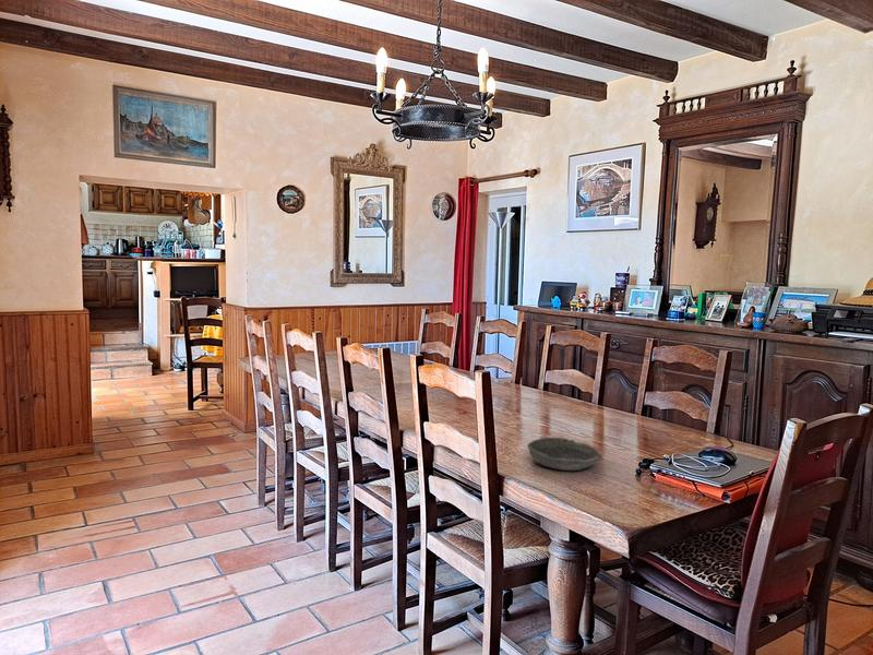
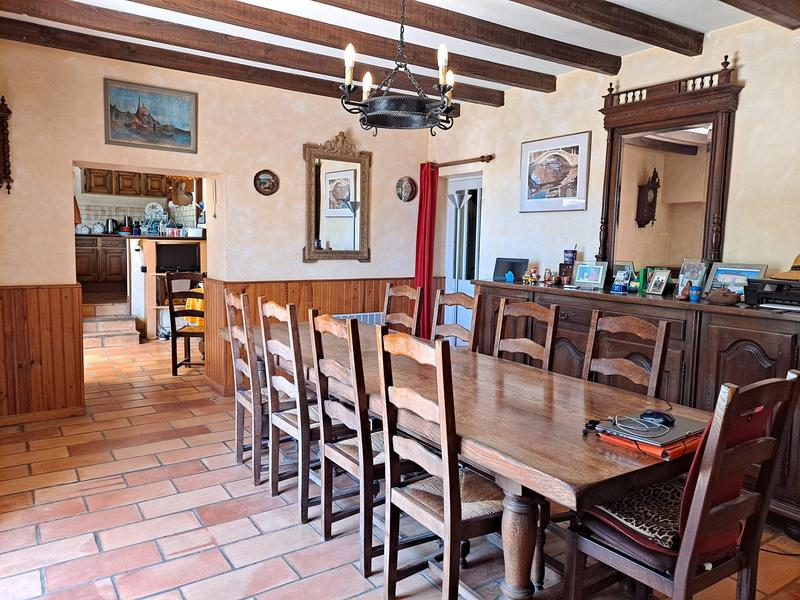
- bowl [526,437,602,472]
